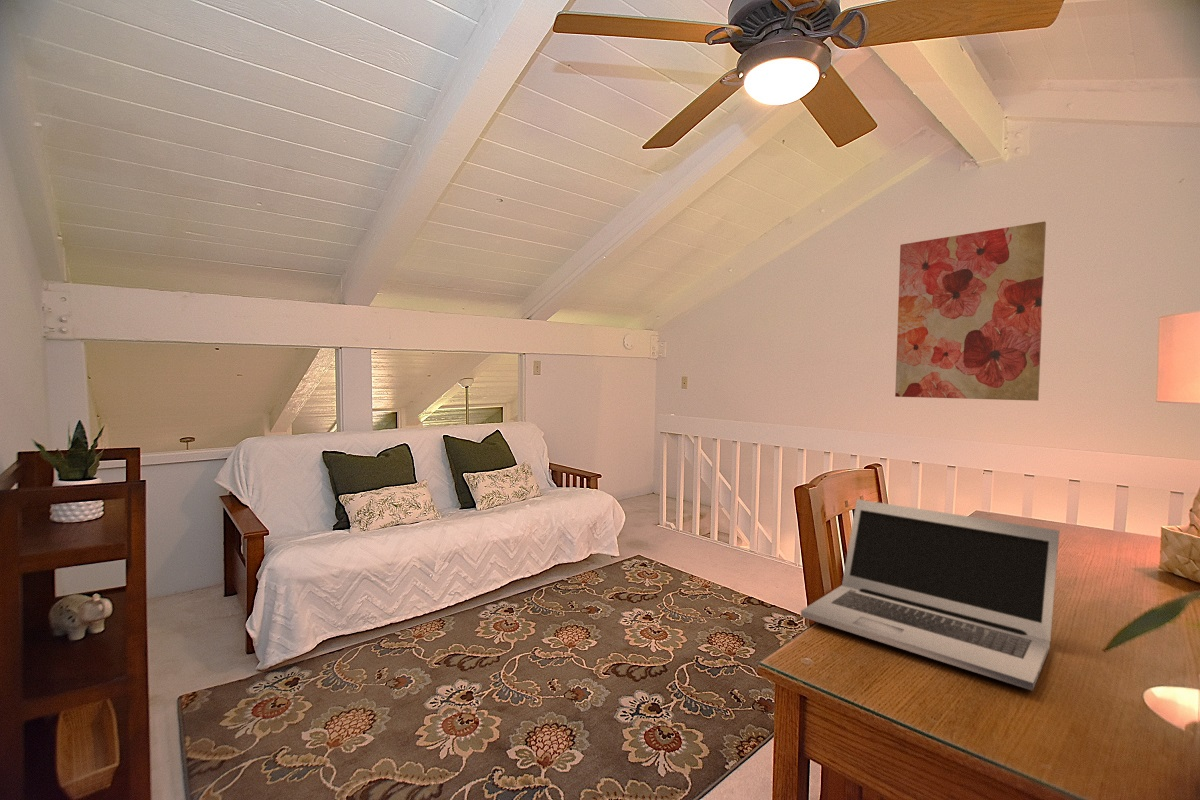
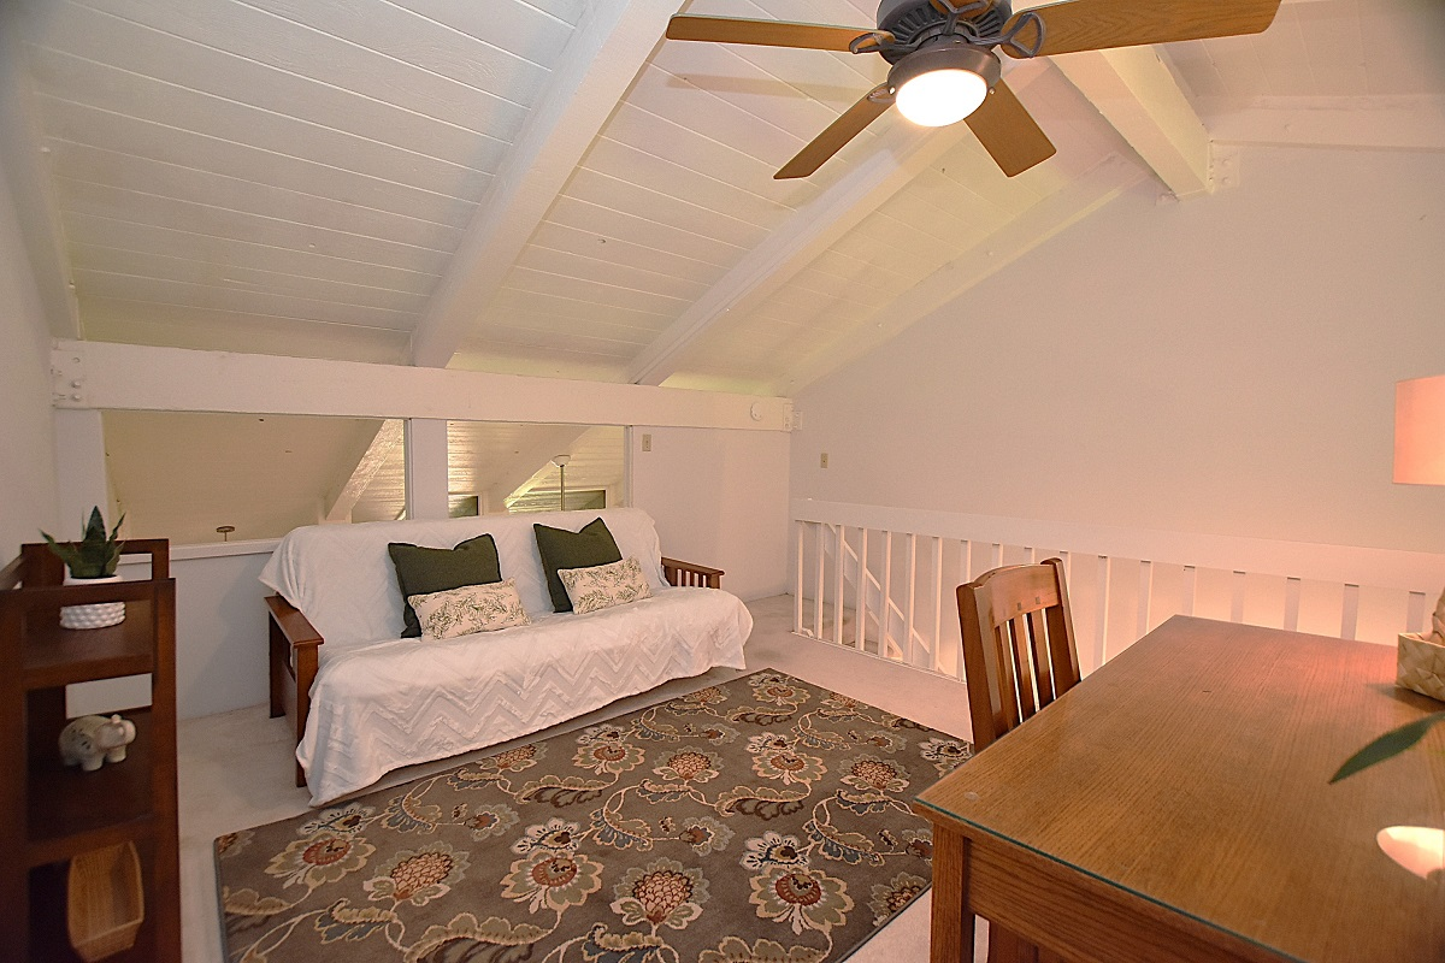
- laptop [800,498,1061,692]
- wall art [894,220,1047,402]
